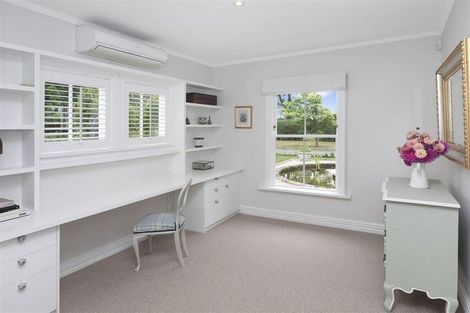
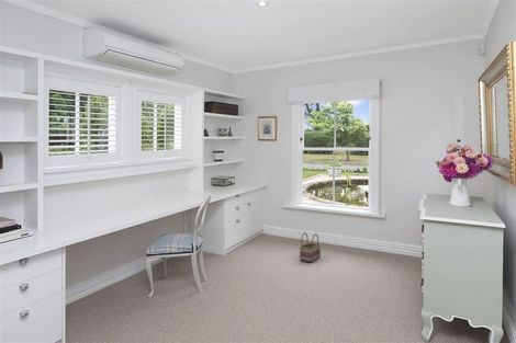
+ basket [299,231,322,263]
